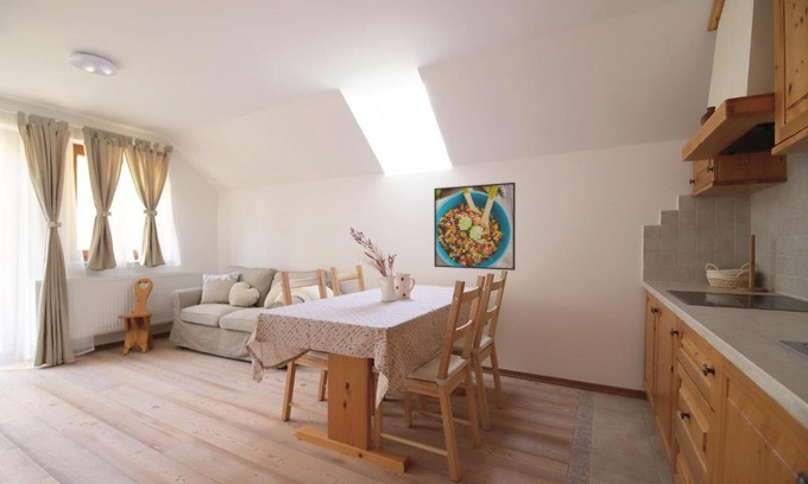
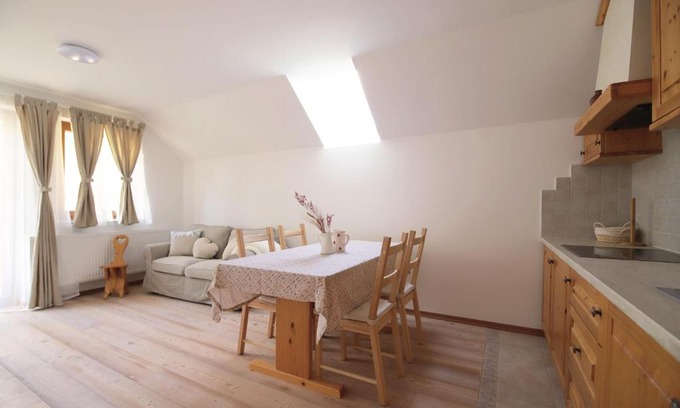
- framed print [433,182,517,272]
